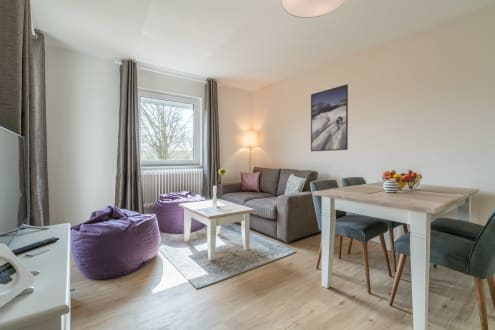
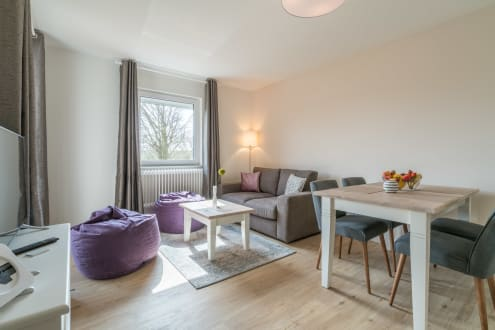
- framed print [310,83,349,152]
